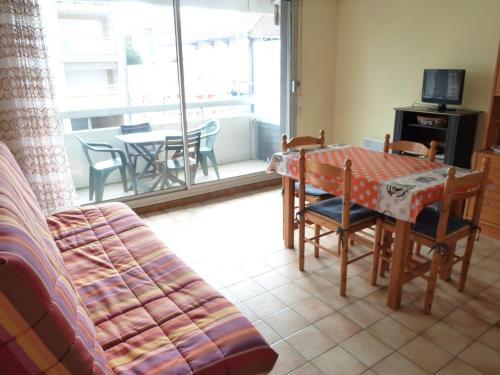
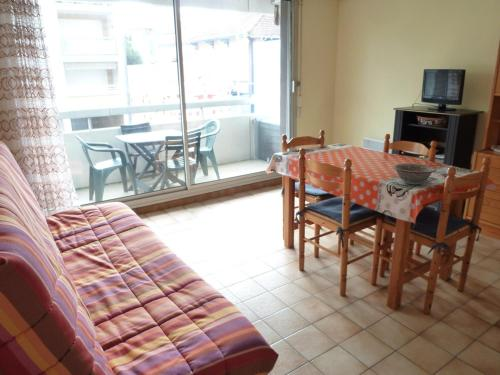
+ decorative bowl [392,163,437,185]
